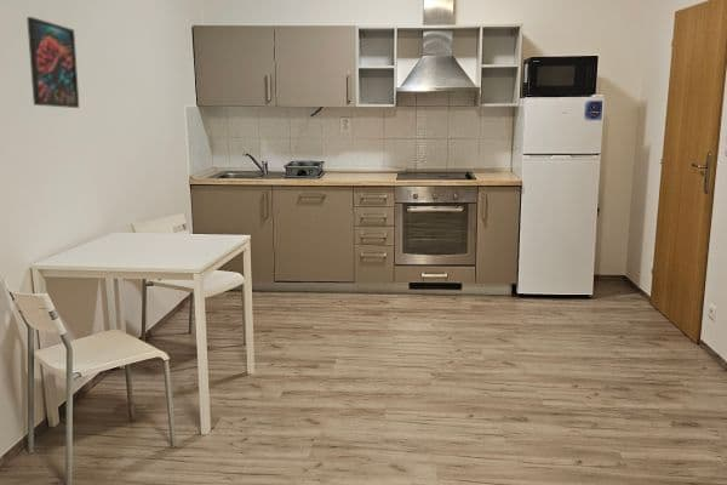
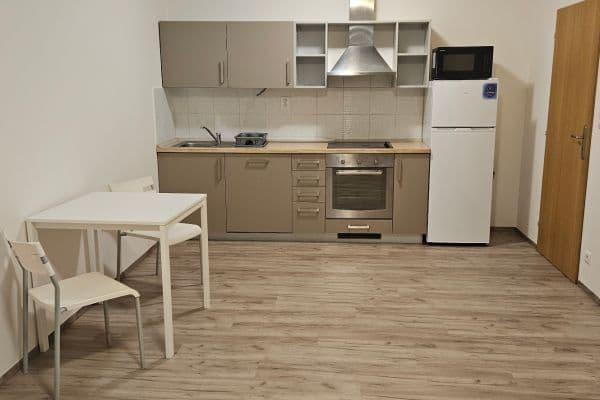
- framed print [25,16,80,109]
